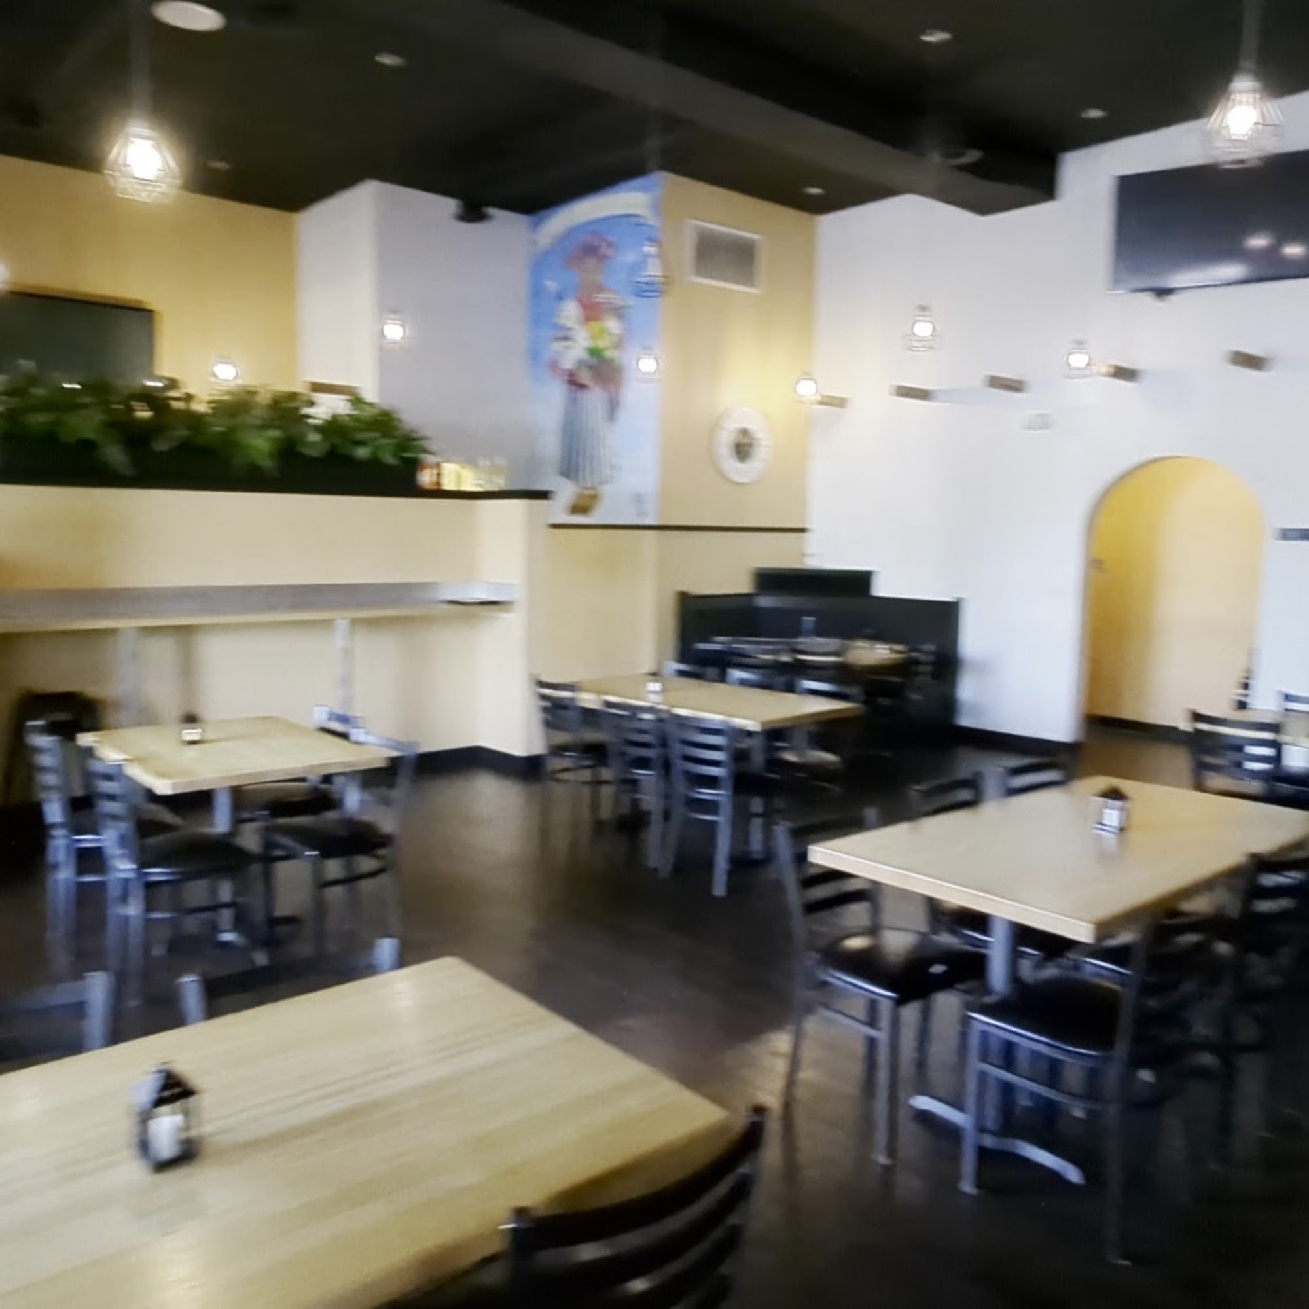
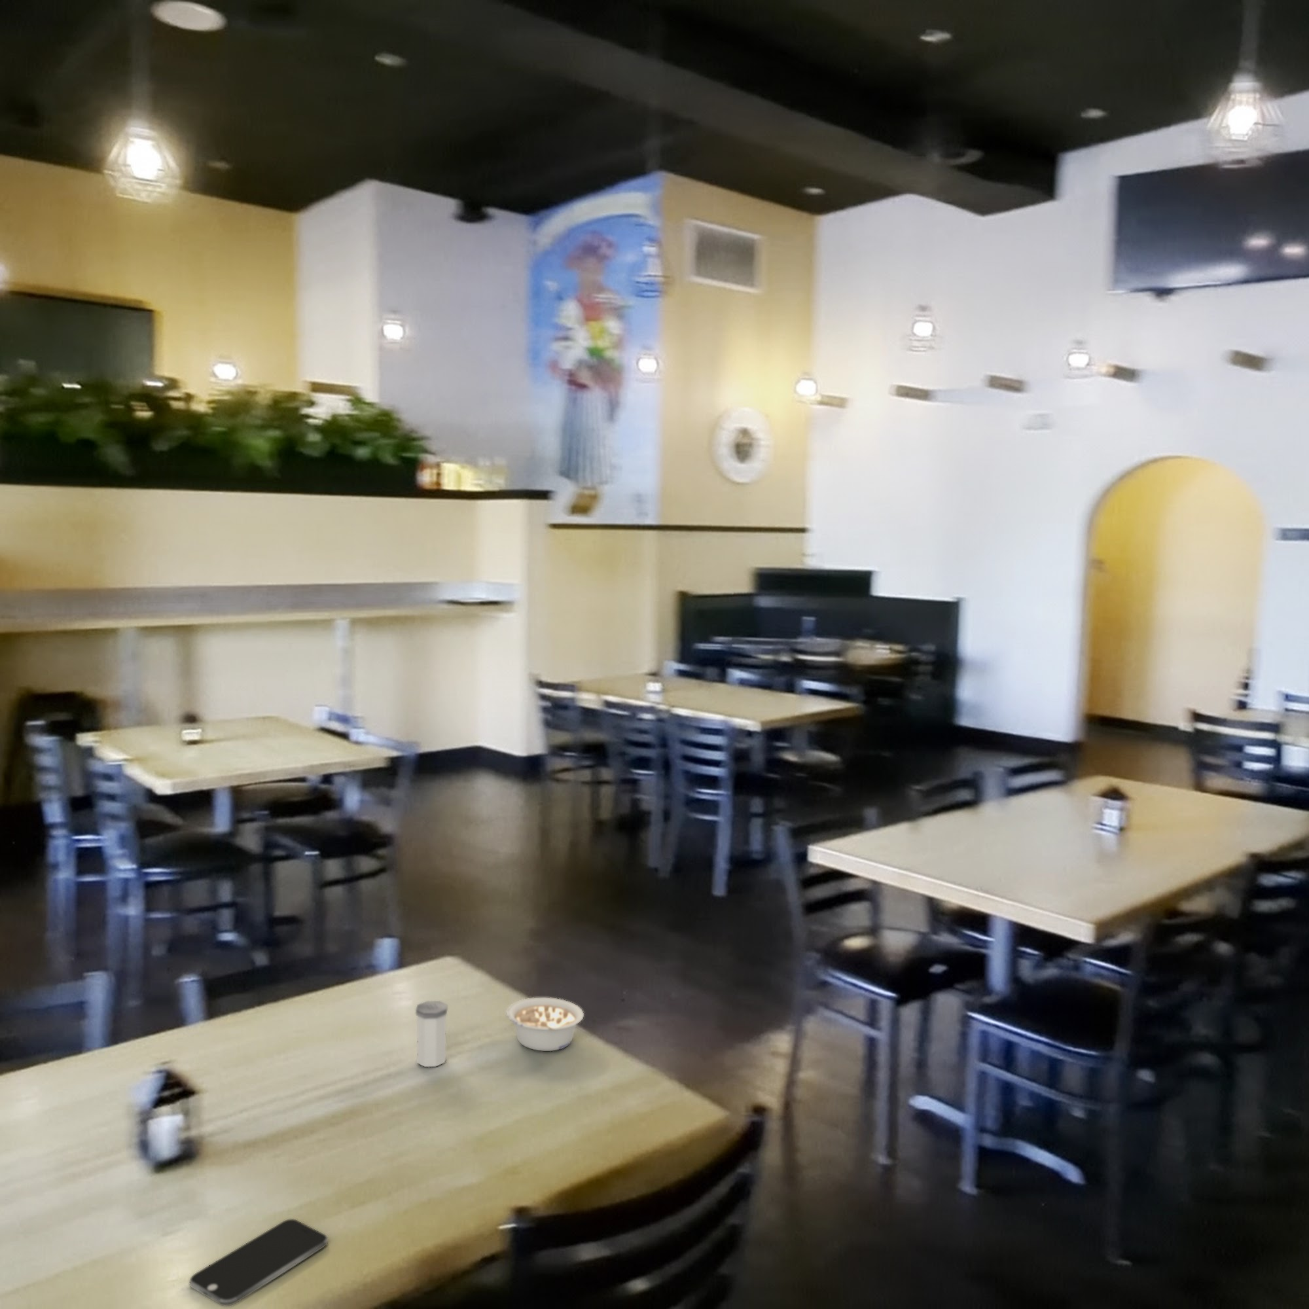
+ smartphone [189,1219,328,1307]
+ legume [506,997,585,1051]
+ salt shaker [415,1000,448,1068]
